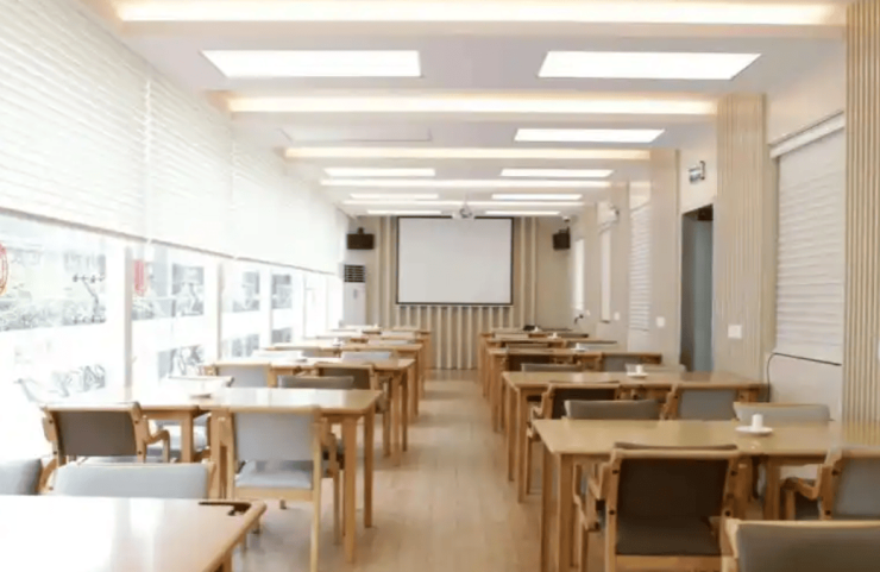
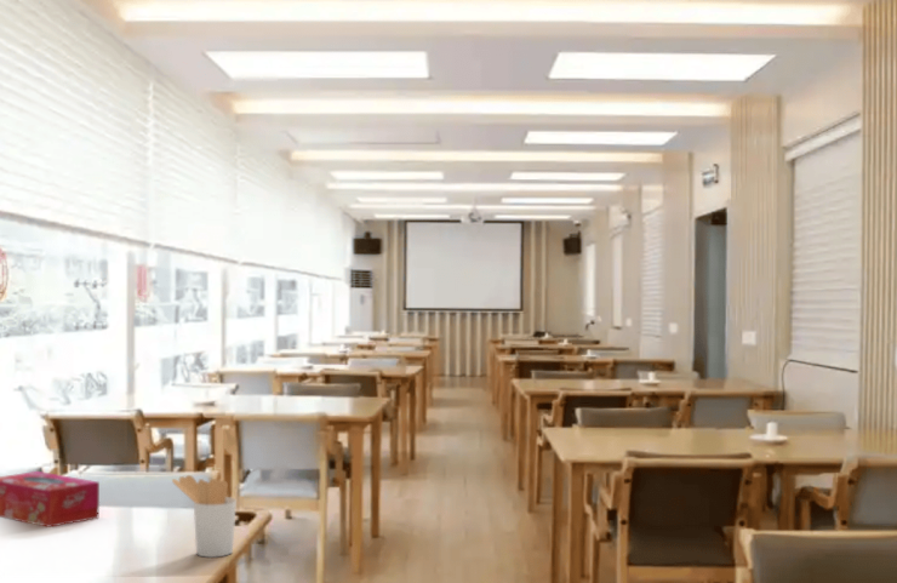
+ tissue box [0,470,101,528]
+ utensil holder [171,474,238,559]
